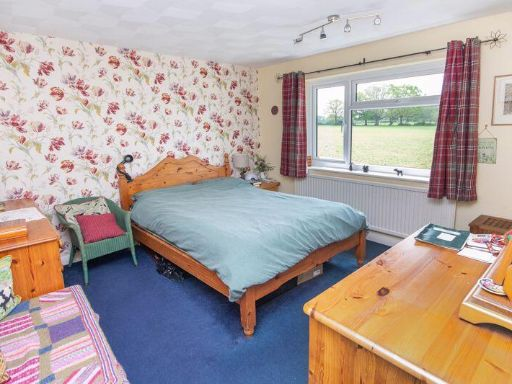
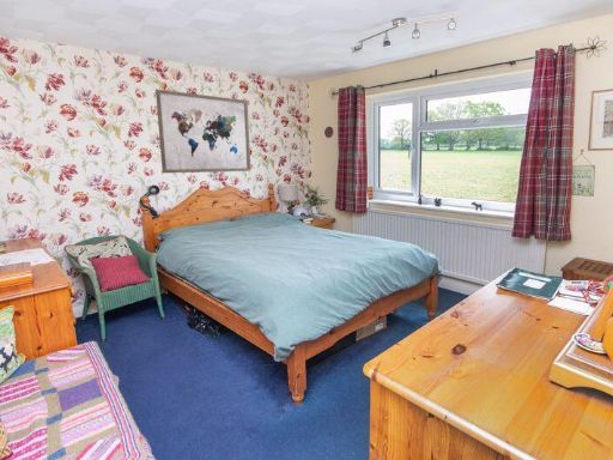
+ wall art [154,89,251,174]
